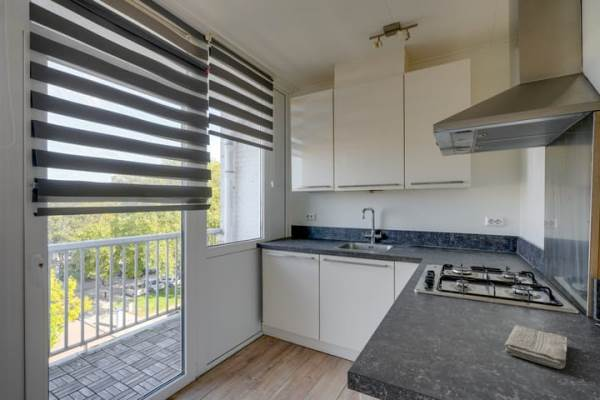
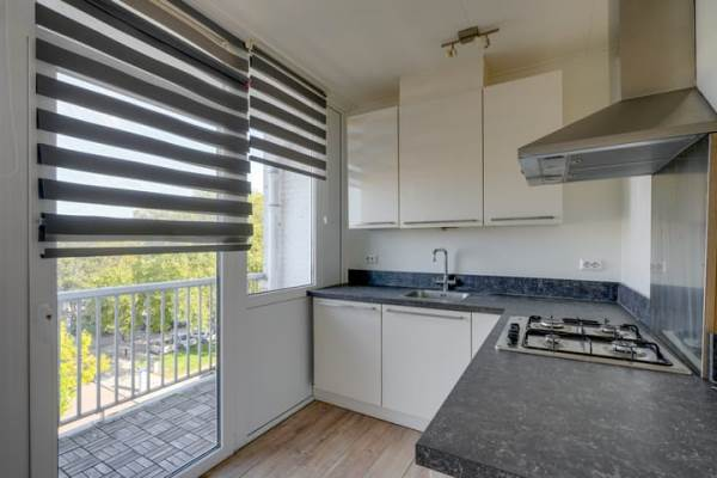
- washcloth [504,324,568,370]
